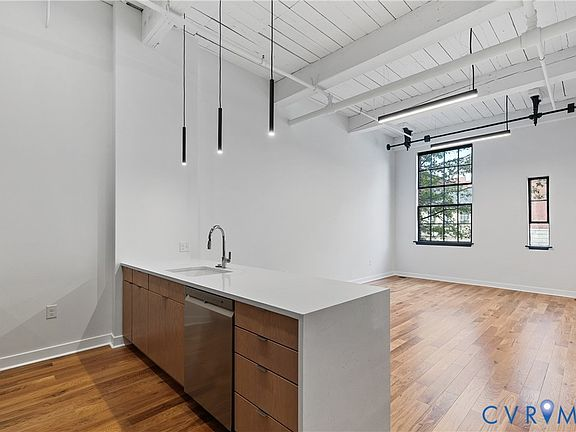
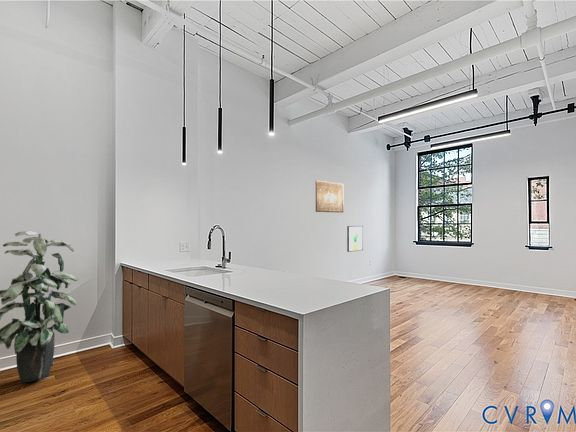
+ wall art [346,225,364,253]
+ indoor plant [0,230,78,384]
+ wall art [315,180,344,214]
